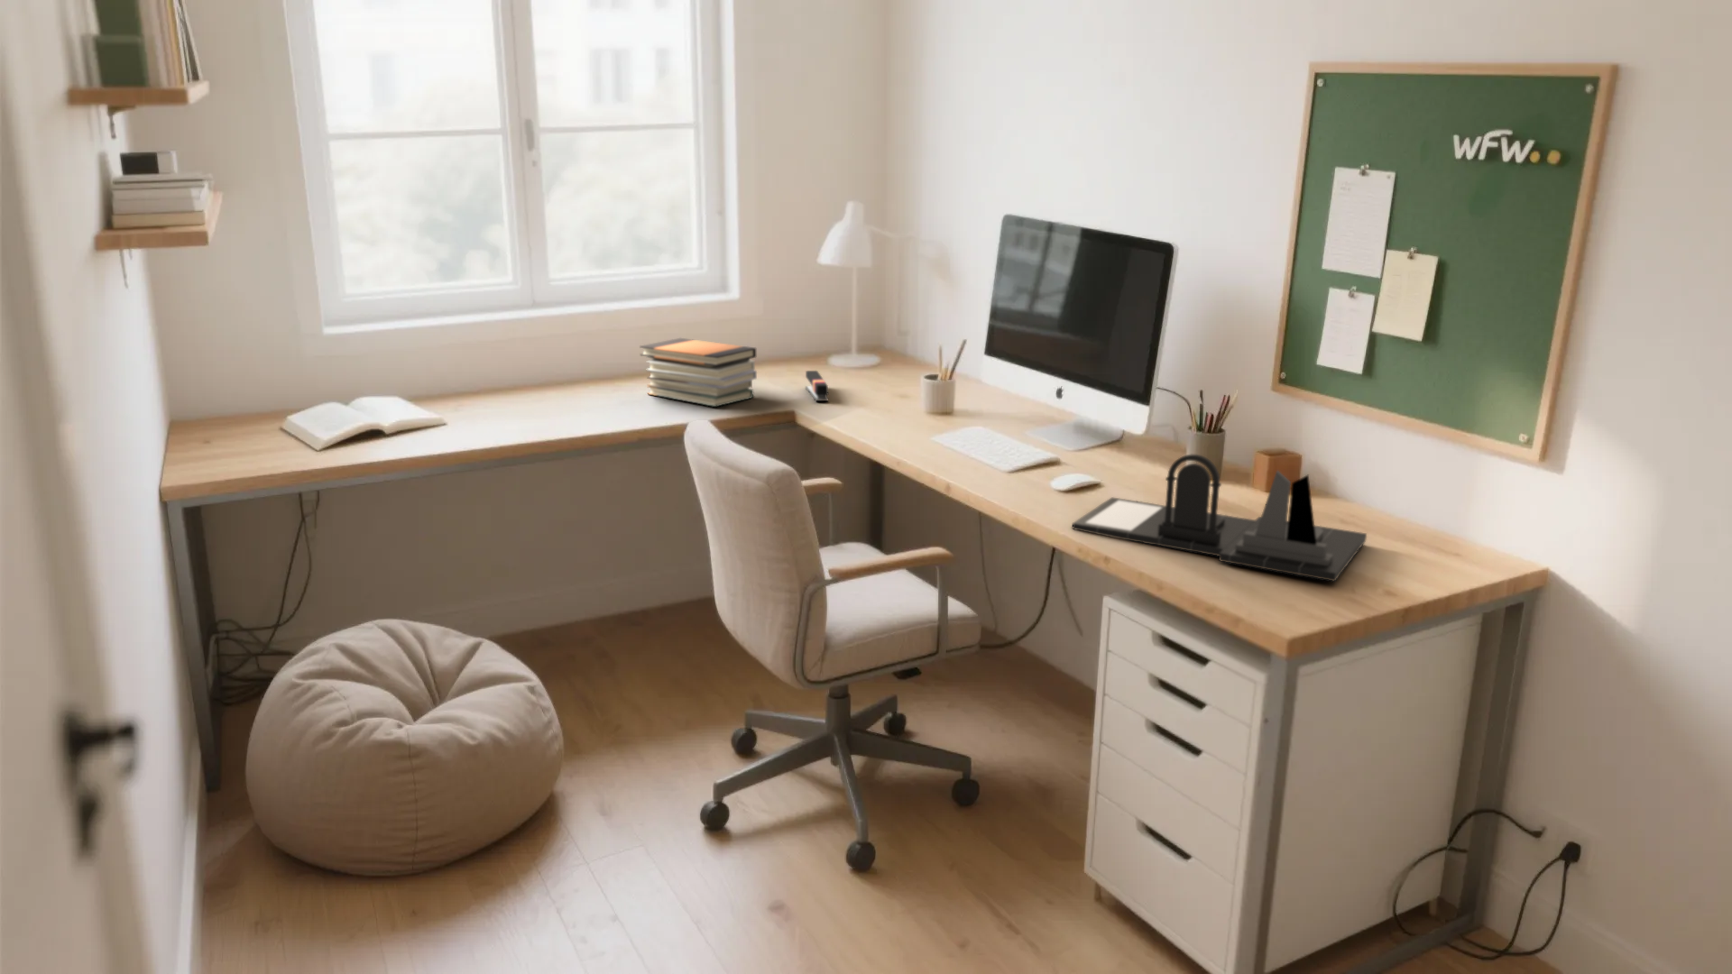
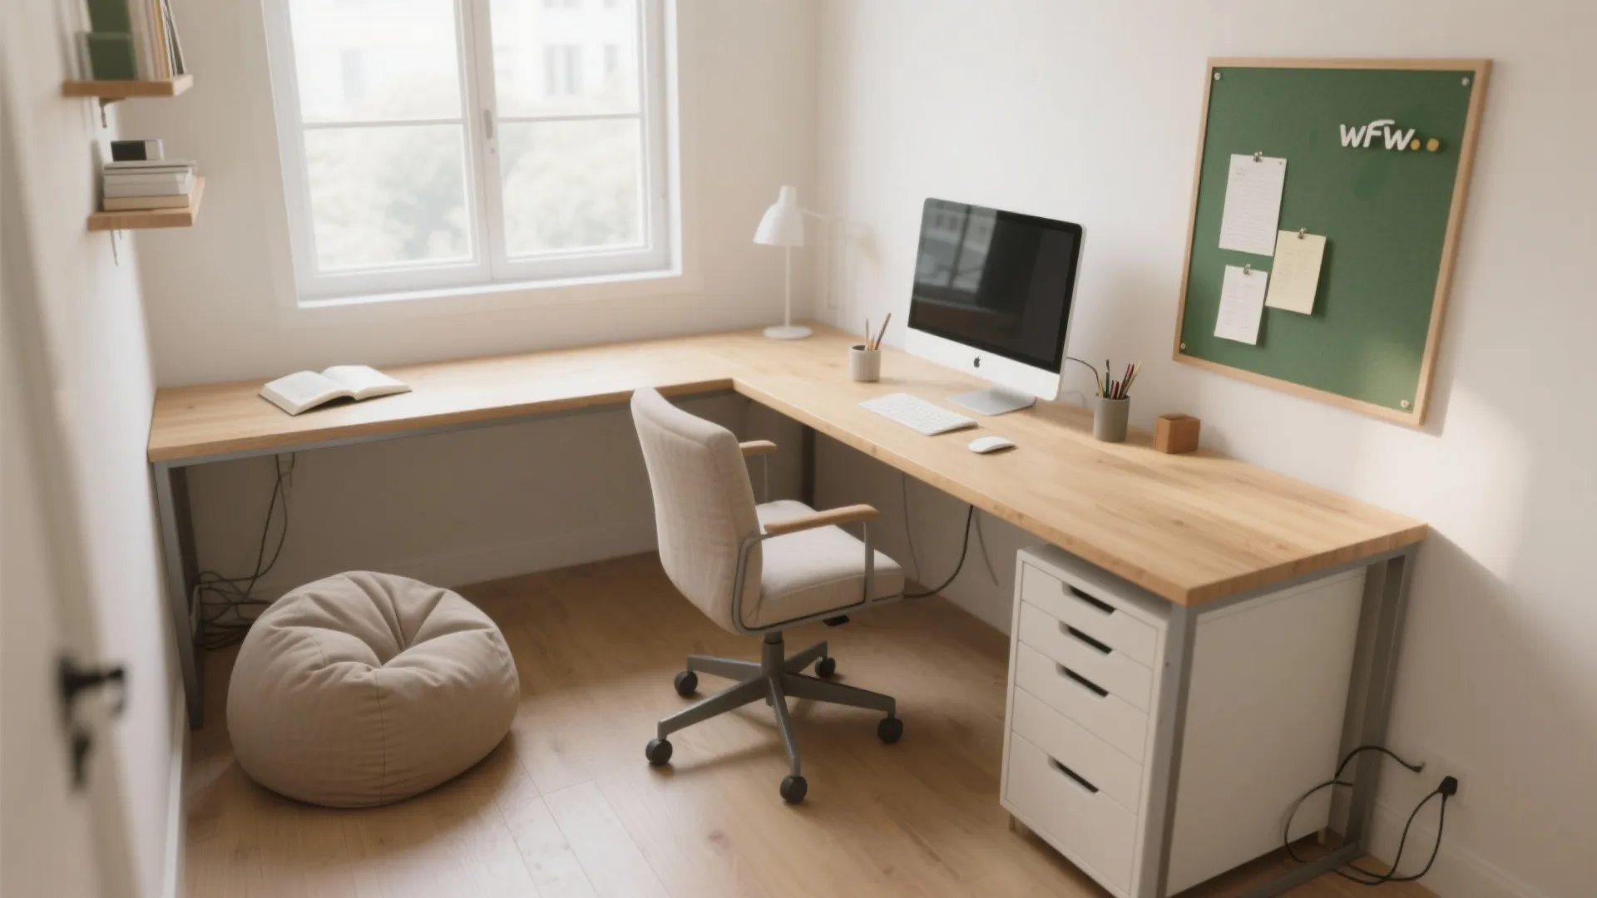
- desk organizer [1071,453,1368,583]
- book stack [639,338,758,408]
- stapler [804,370,830,402]
